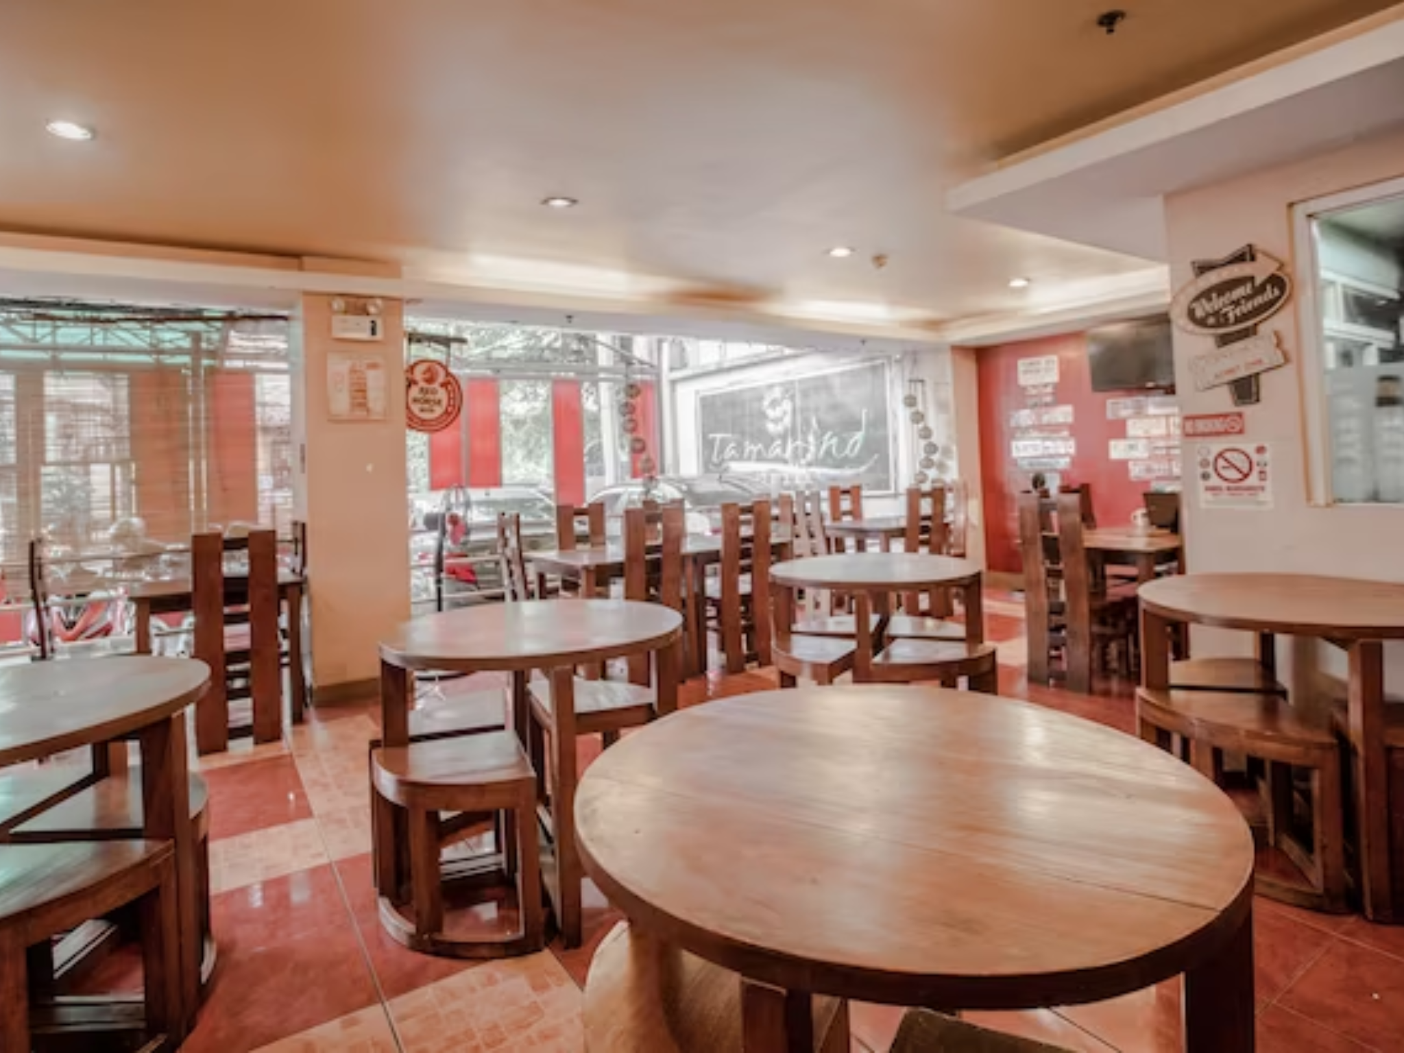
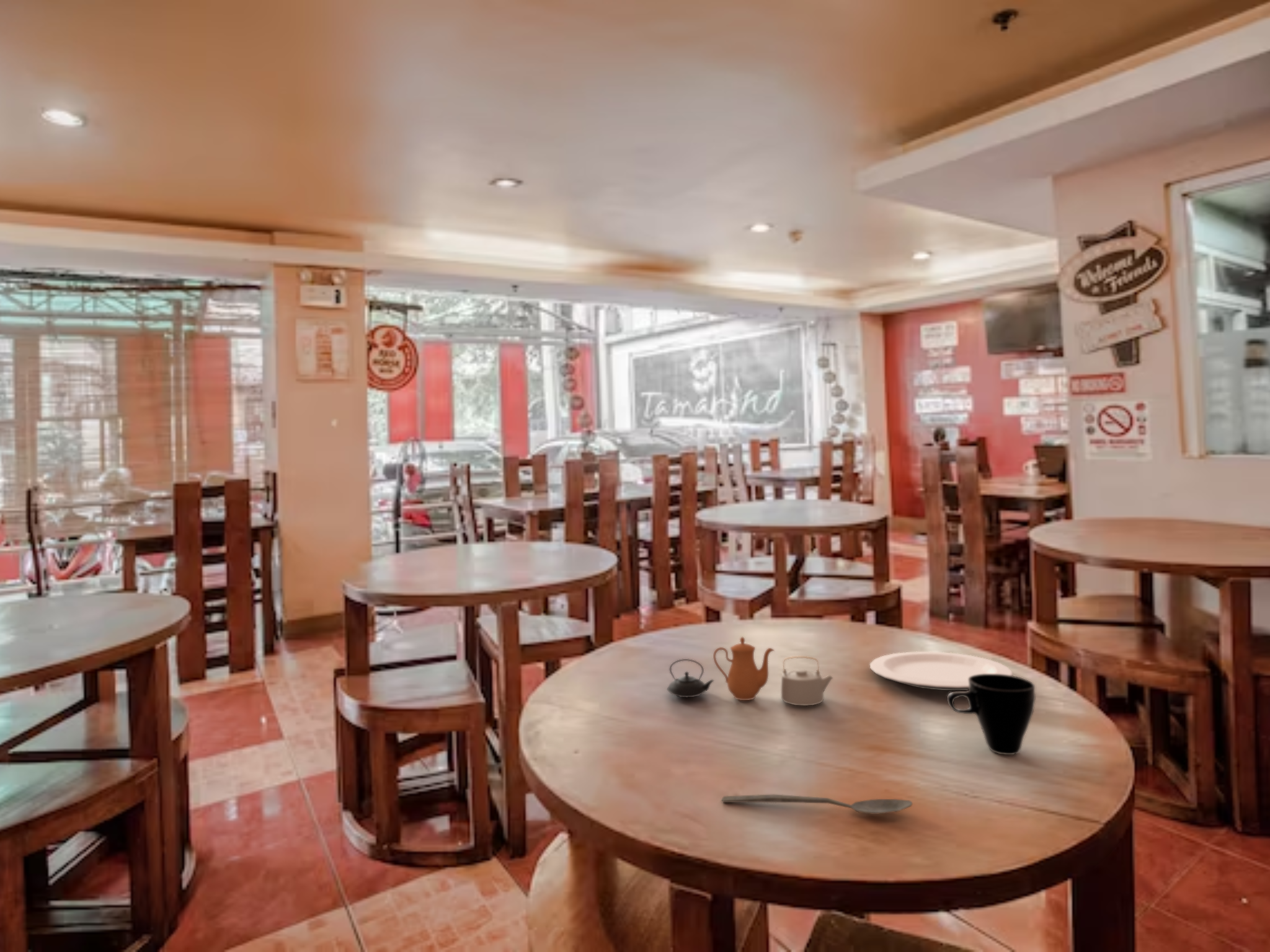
+ teapot [667,637,834,706]
+ cup [946,674,1036,756]
+ spoon [721,794,913,815]
+ plate [869,651,1013,691]
